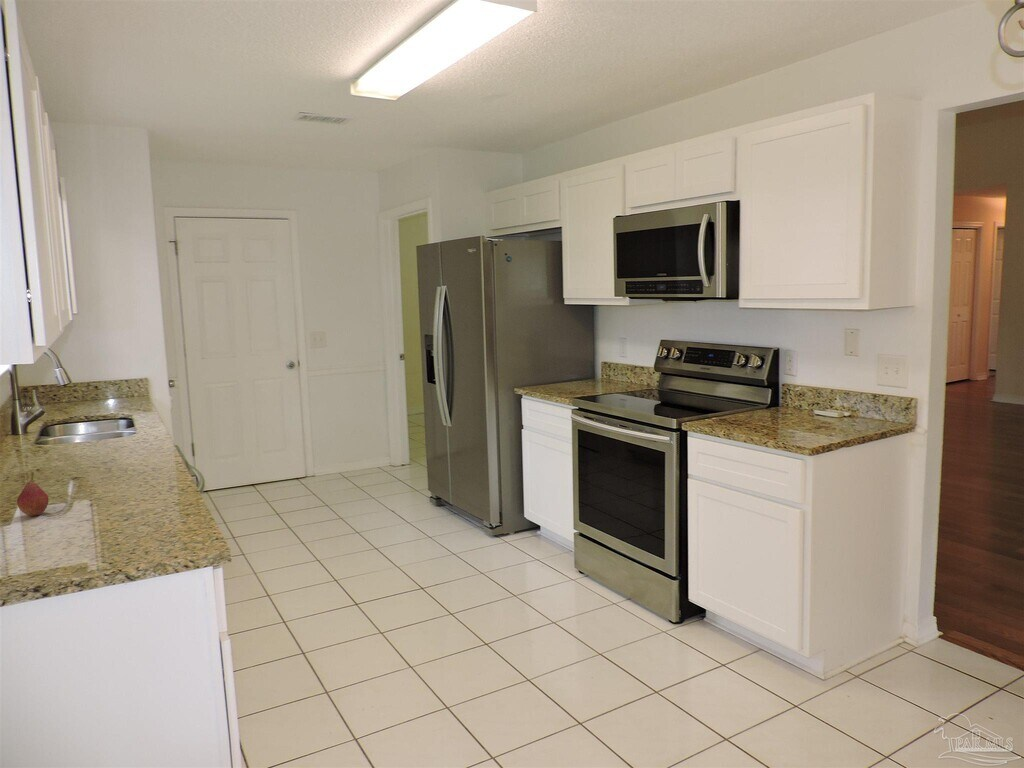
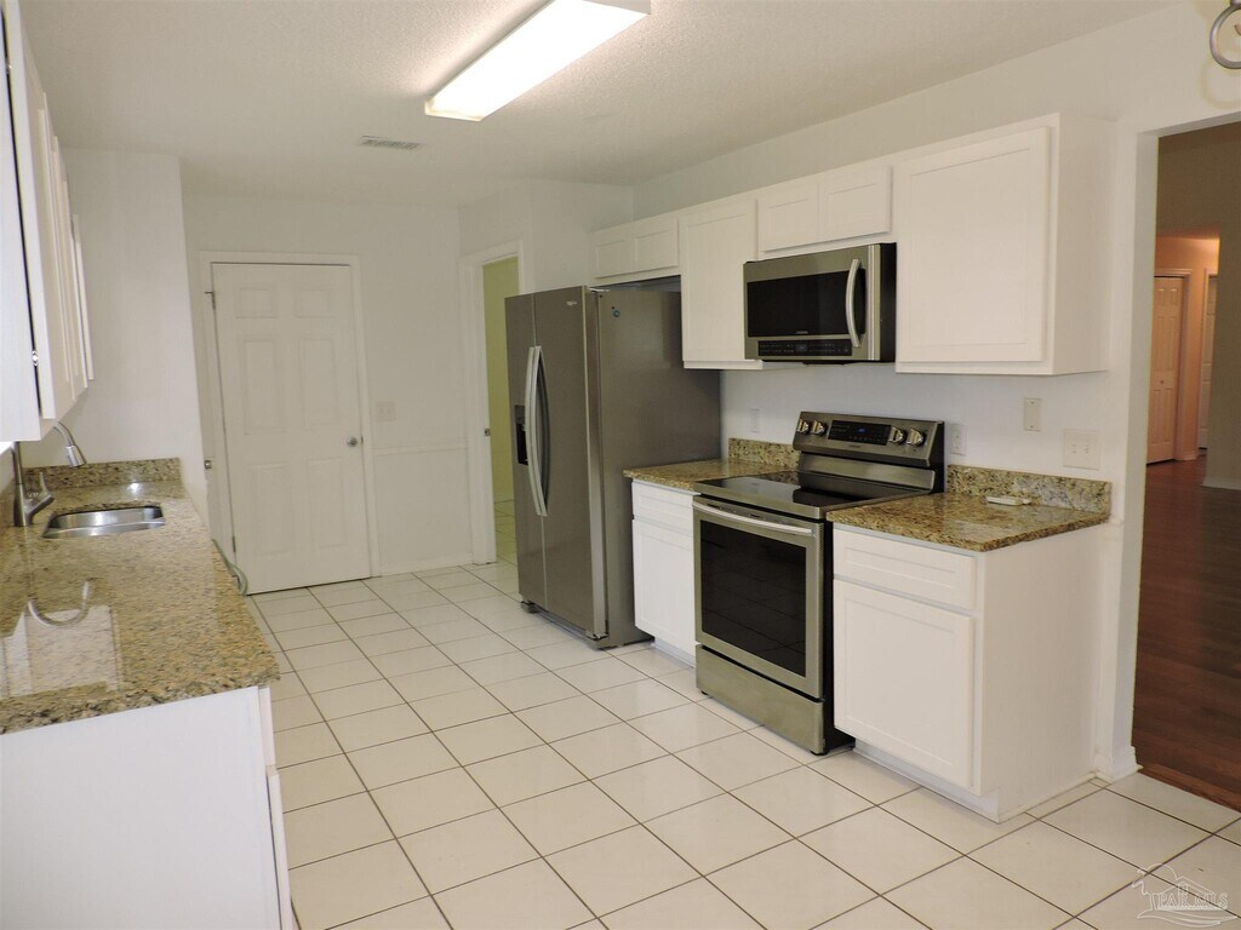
- fruit [16,469,50,516]
